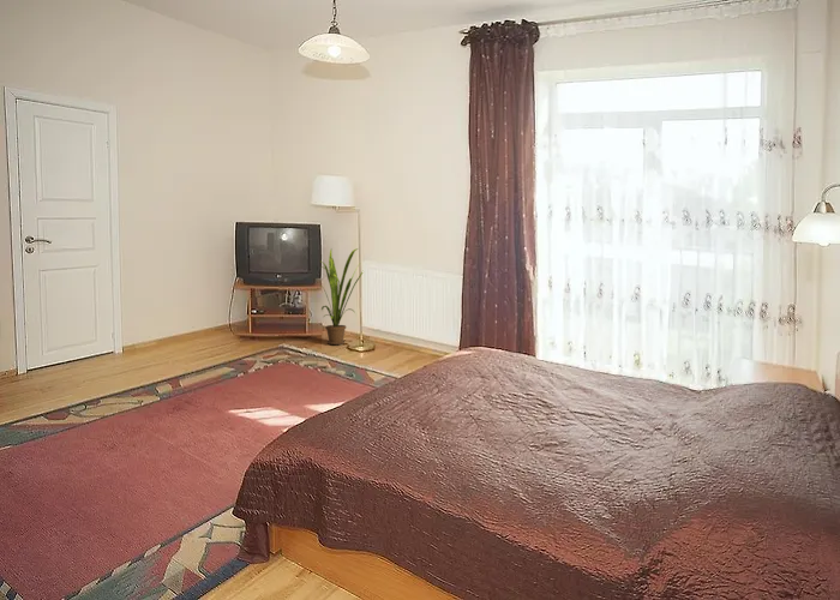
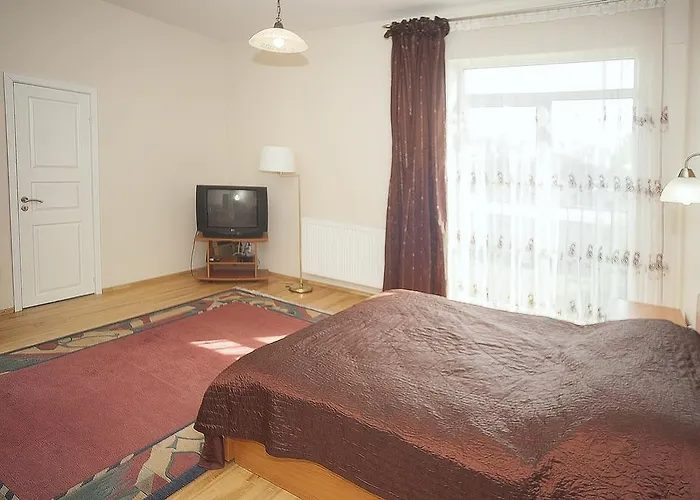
- house plant [318,247,364,346]
